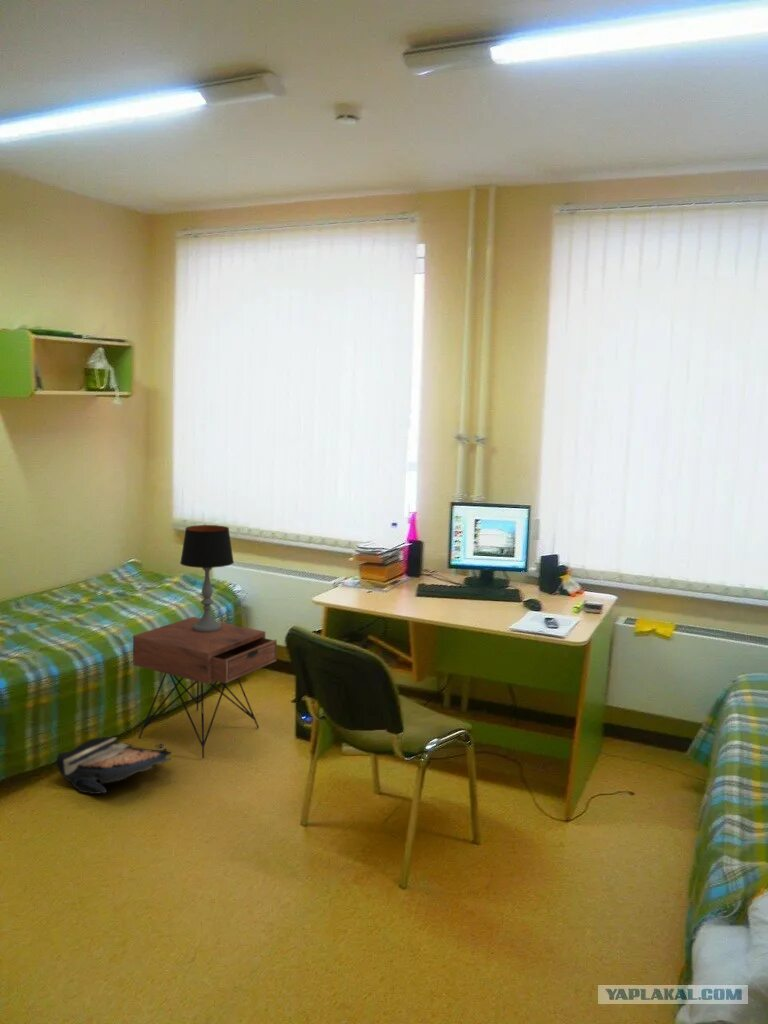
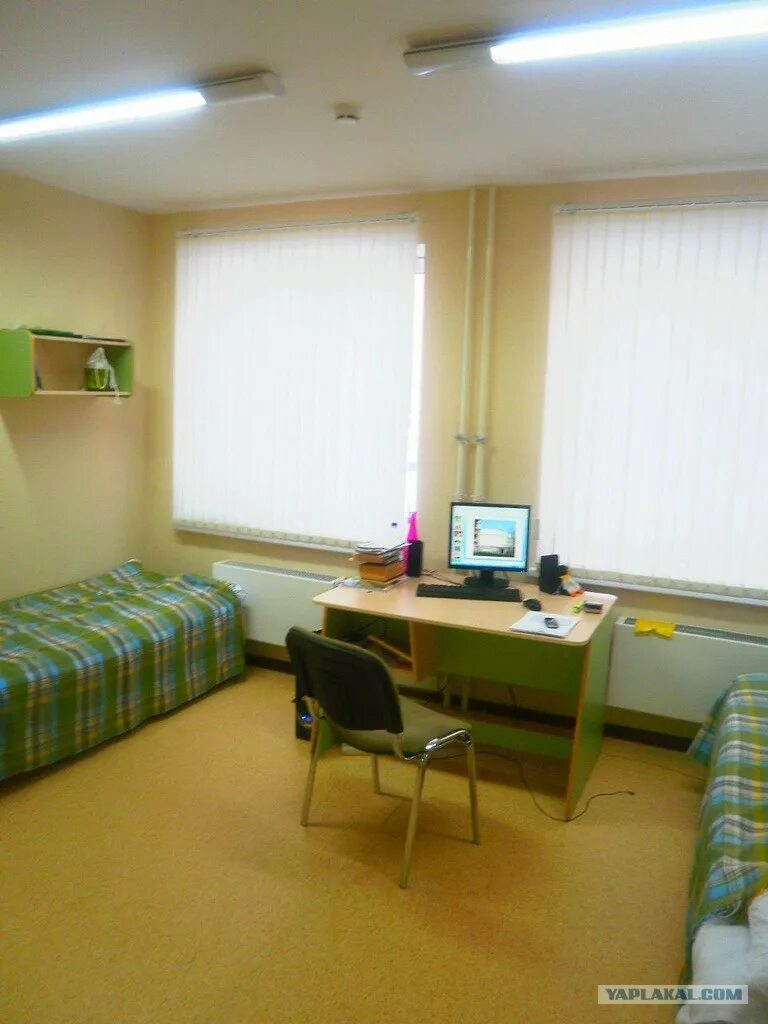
- table lamp [179,524,235,632]
- backpack [55,736,173,795]
- nightstand [132,616,278,759]
